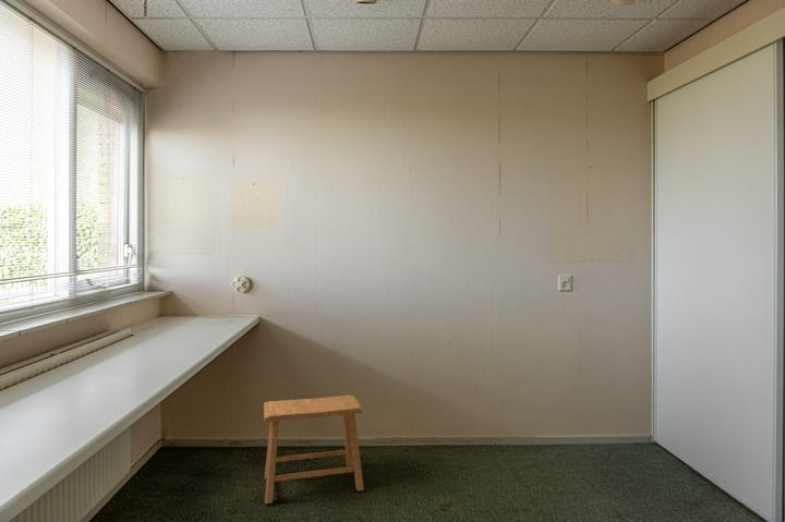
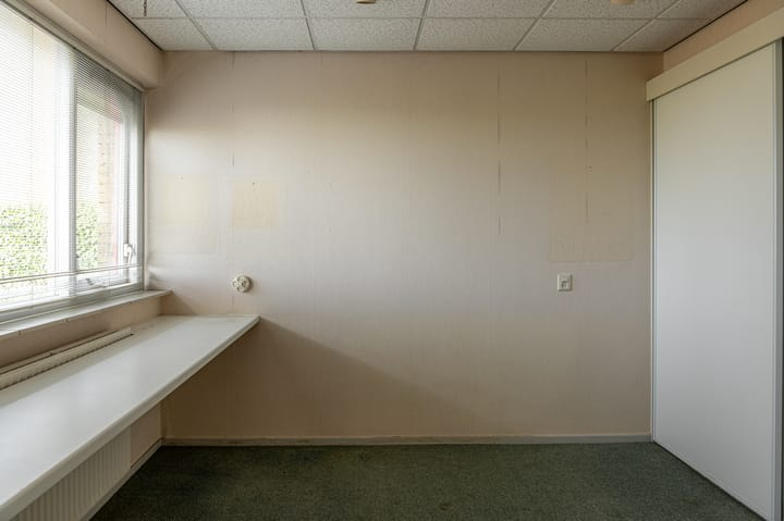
- stool [263,394,365,505]
